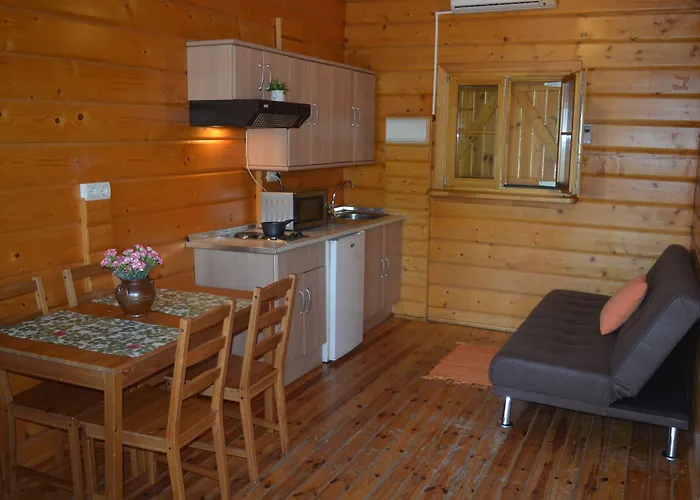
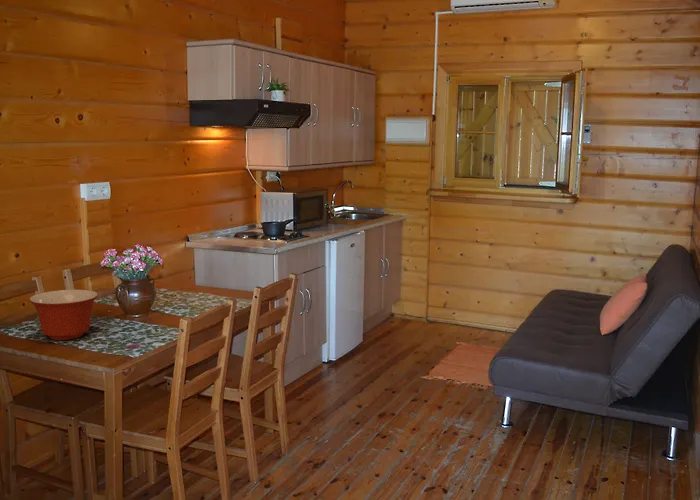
+ mixing bowl [28,289,99,341]
